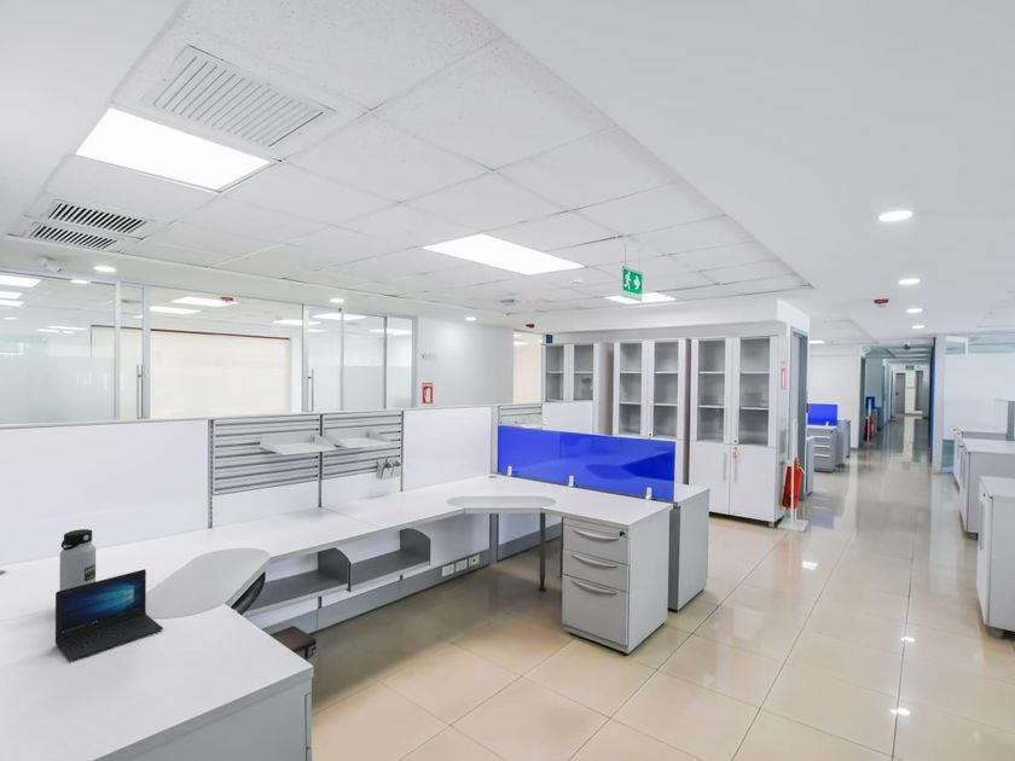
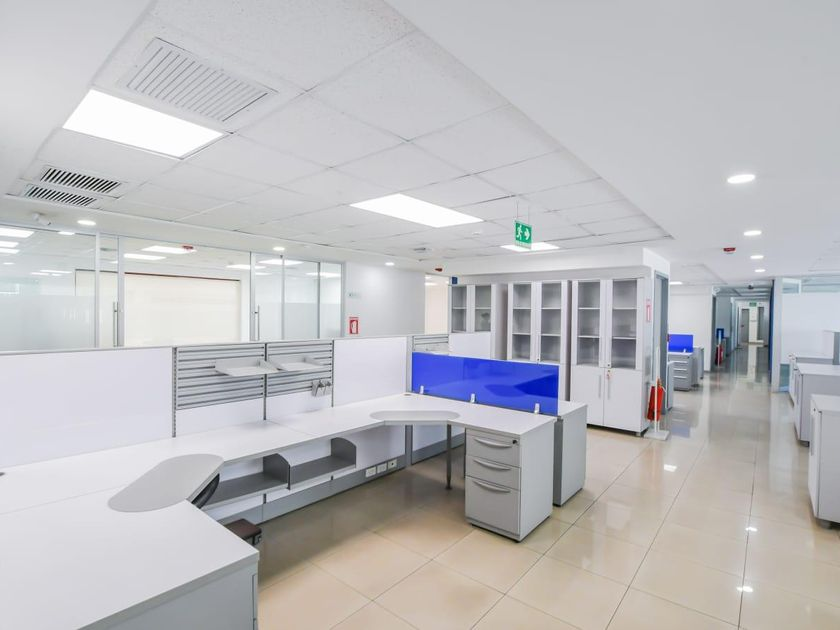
- water bottle [58,528,97,591]
- laptop [54,568,164,662]
